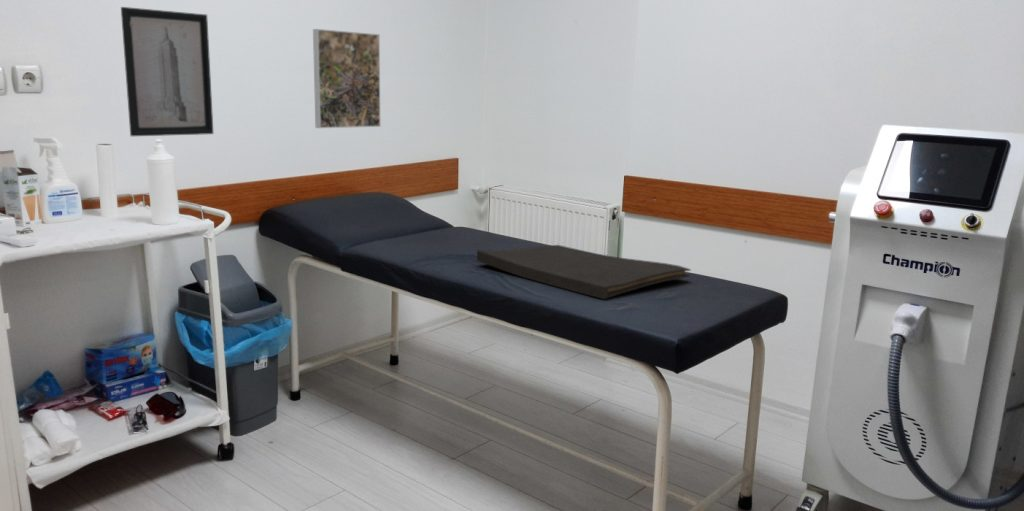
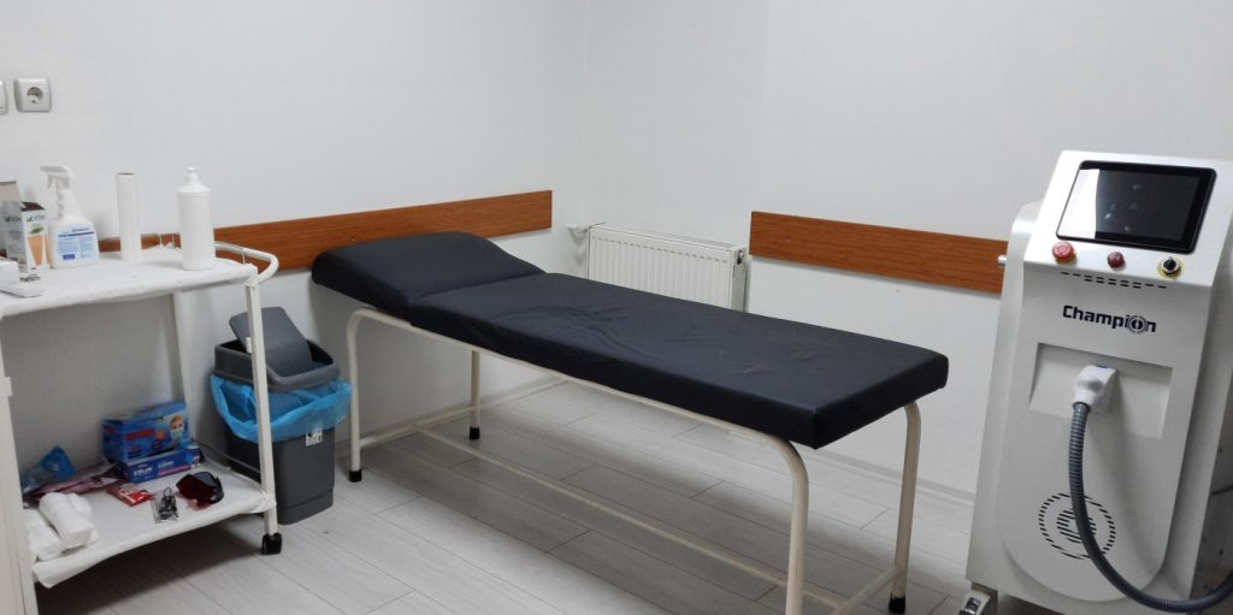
- wall art [120,6,215,137]
- hand towel [476,244,692,300]
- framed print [312,28,382,129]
